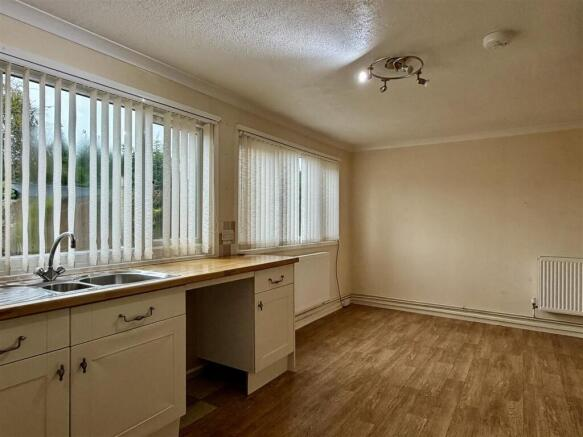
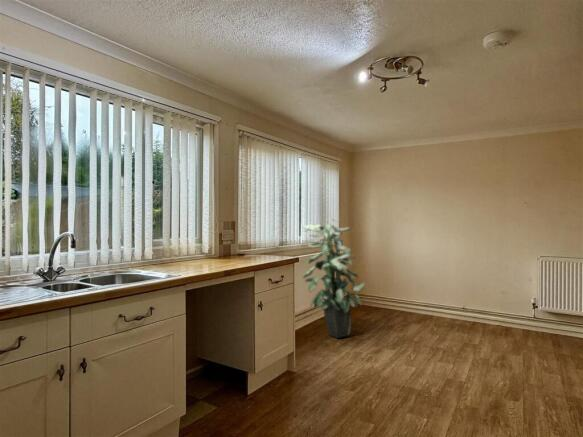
+ indoor plant [302,218,367,339]
